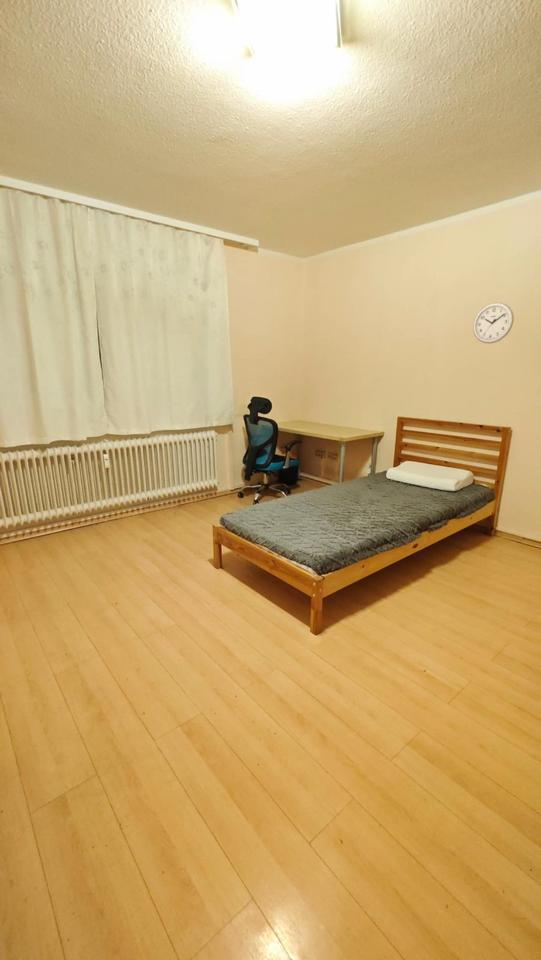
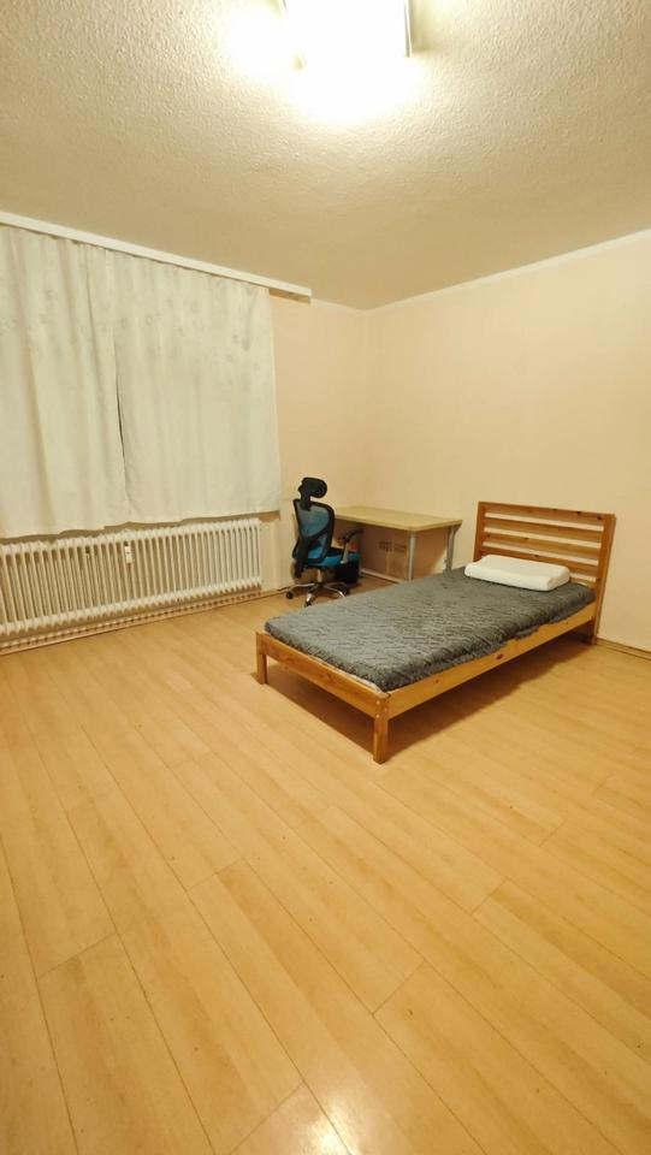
- wall clock [472,301,515,344]
